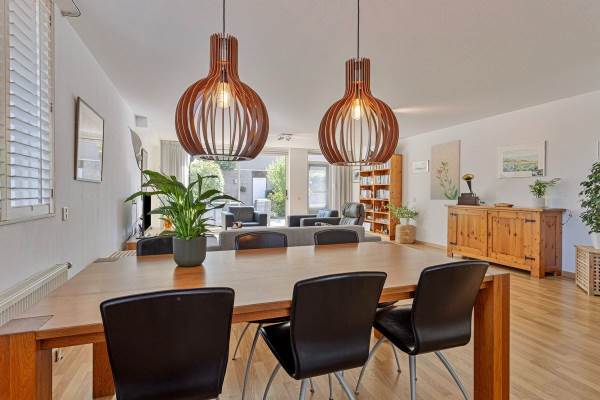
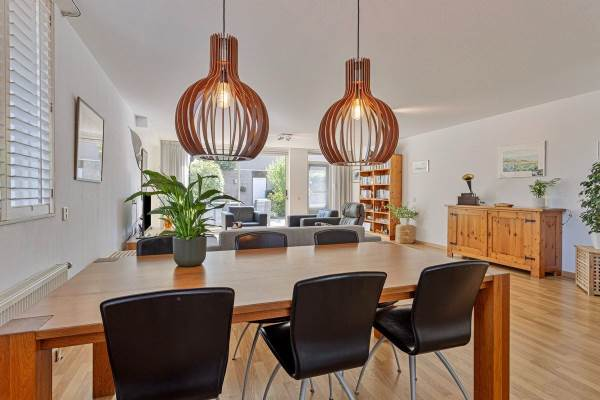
- wall art [429,139,462,201]
